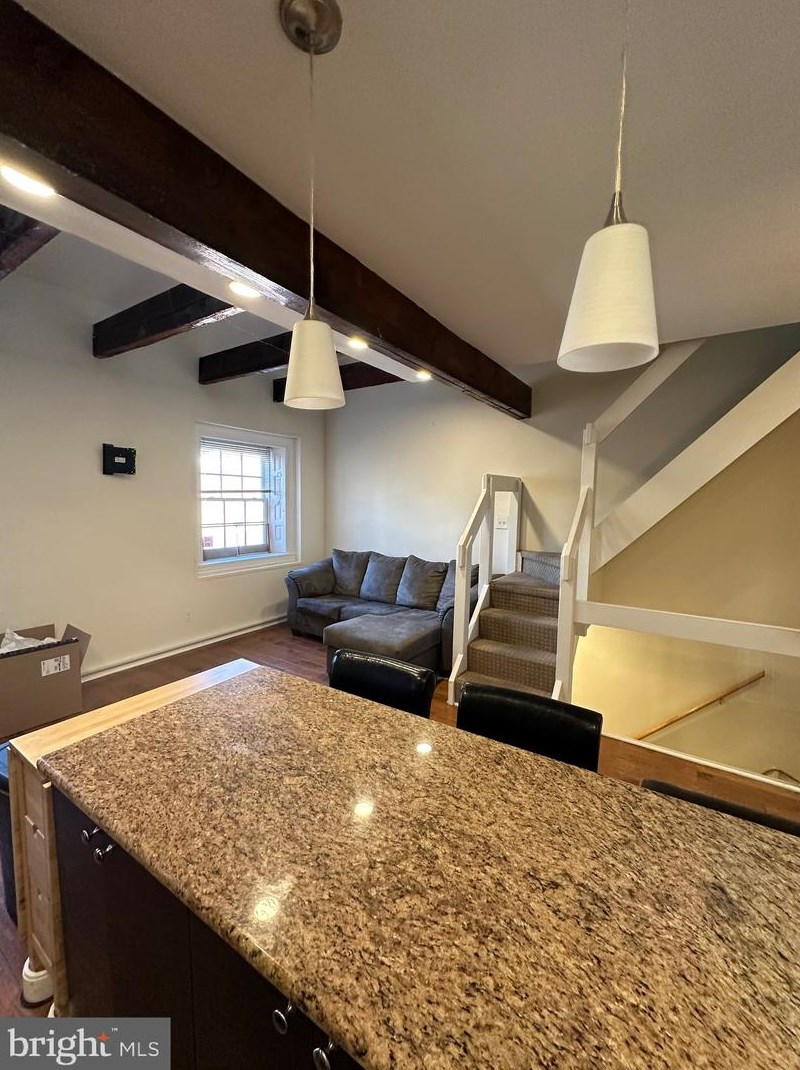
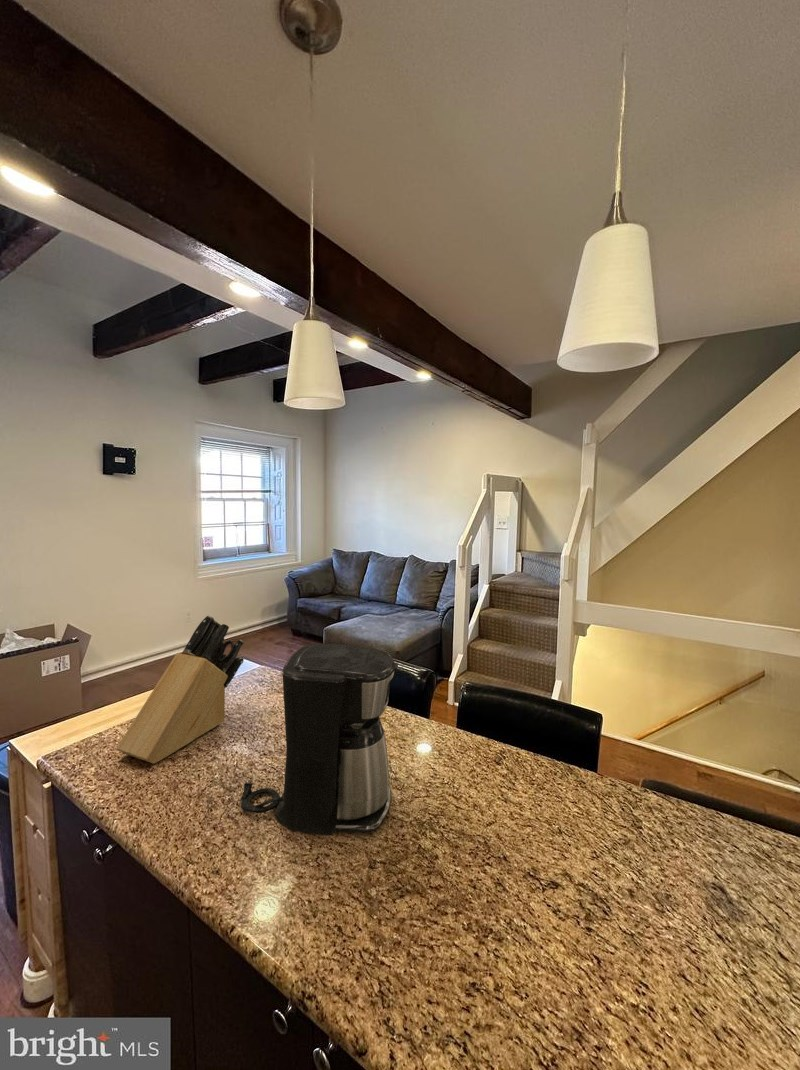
+ coffee maker [240,643,399,836]
+ knife block [115,614,245,764]
